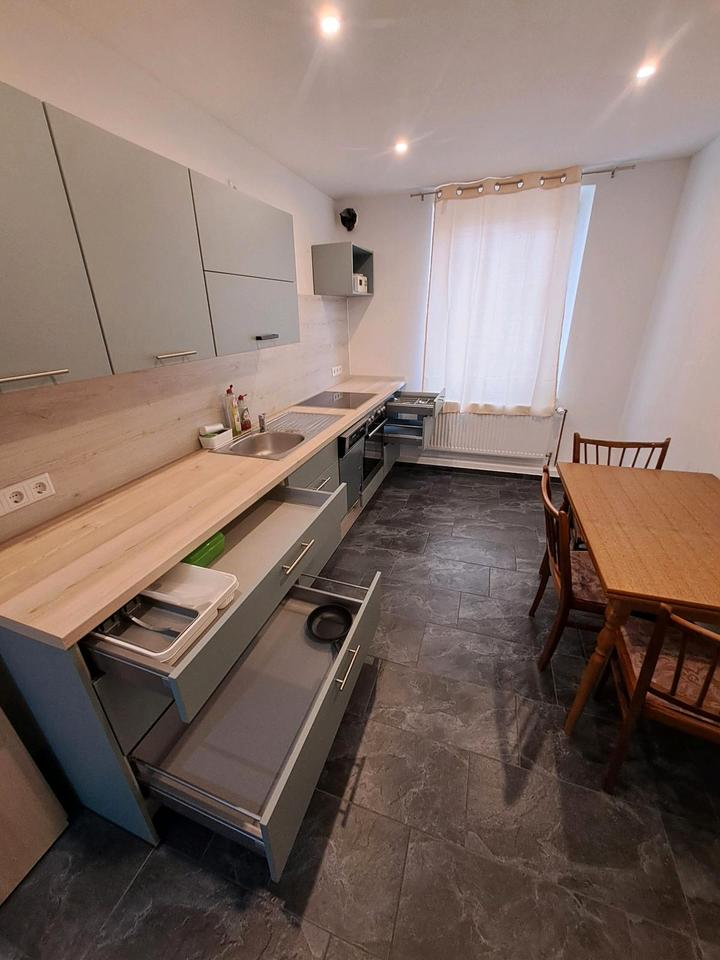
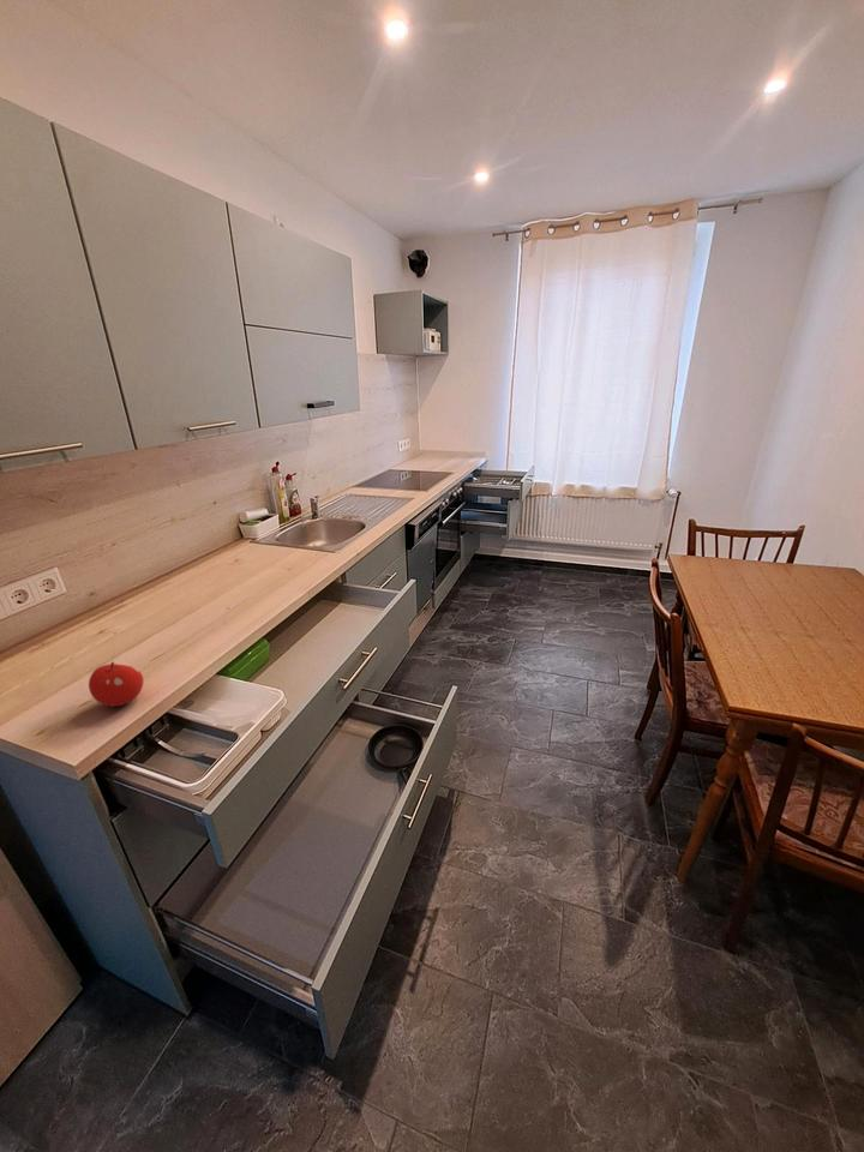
+ fruit [88,661,144,707]
